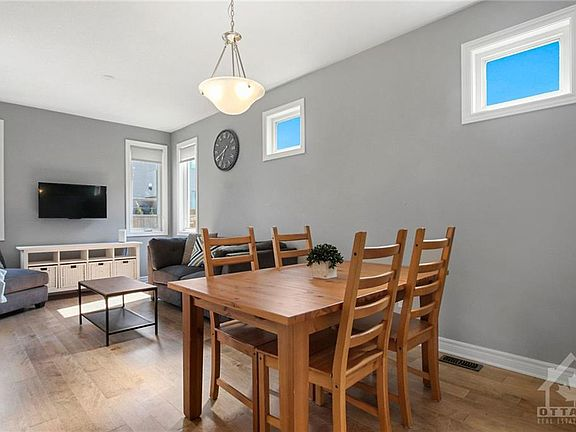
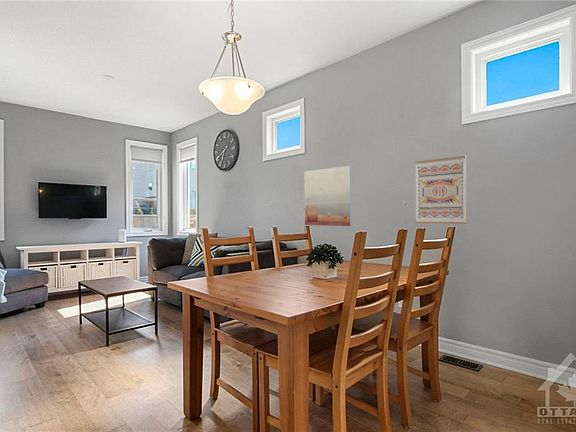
+ wall art [414,155,468,225]
+ wall art [304,165,351,227]
